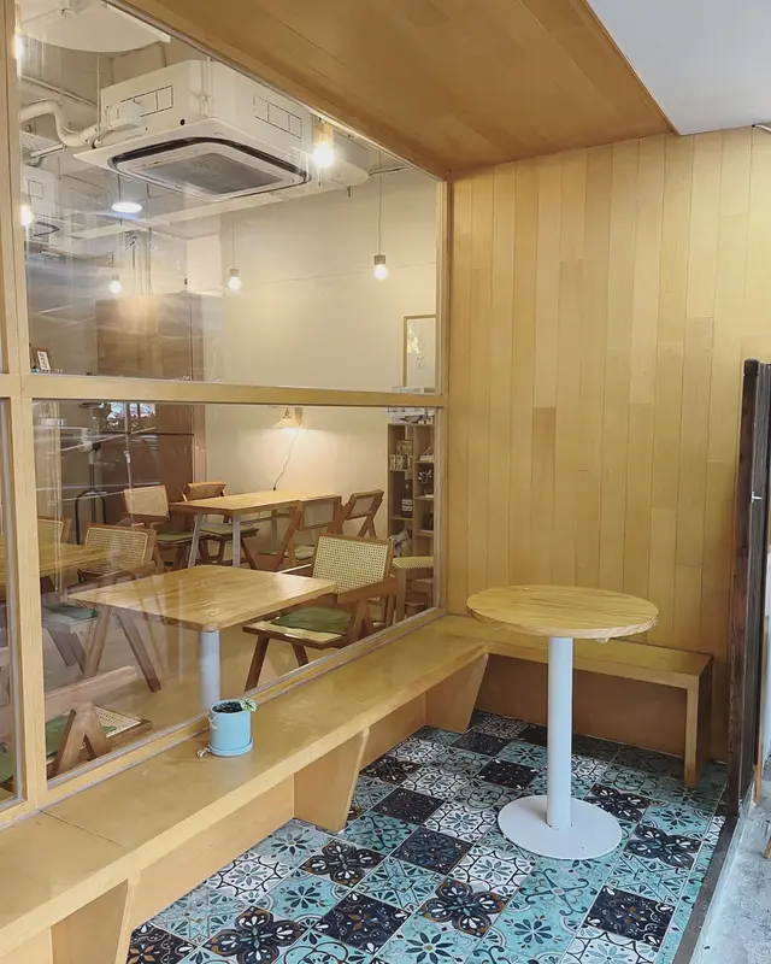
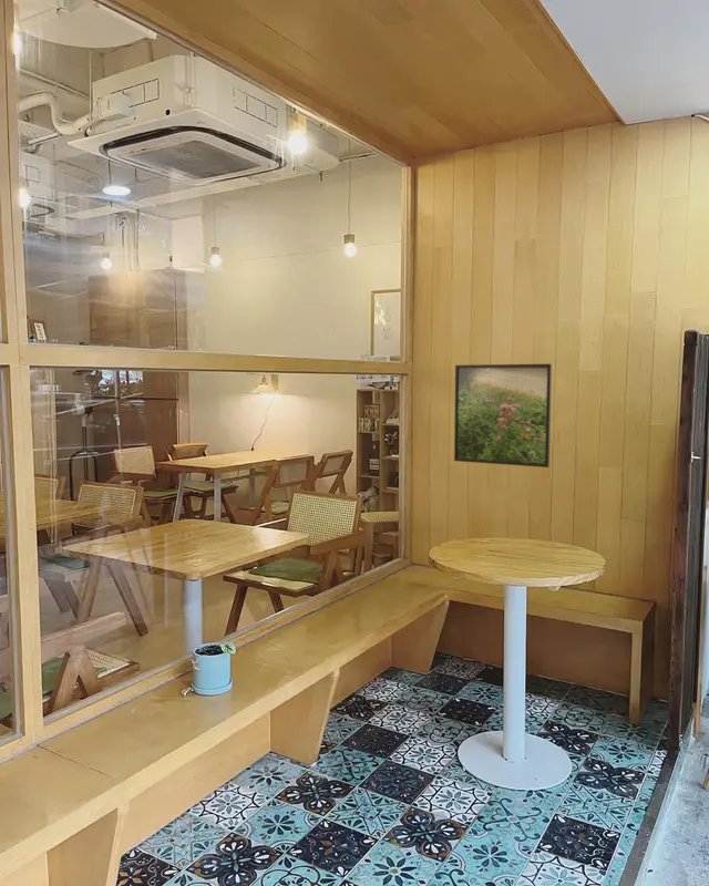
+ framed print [453,363,553,468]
